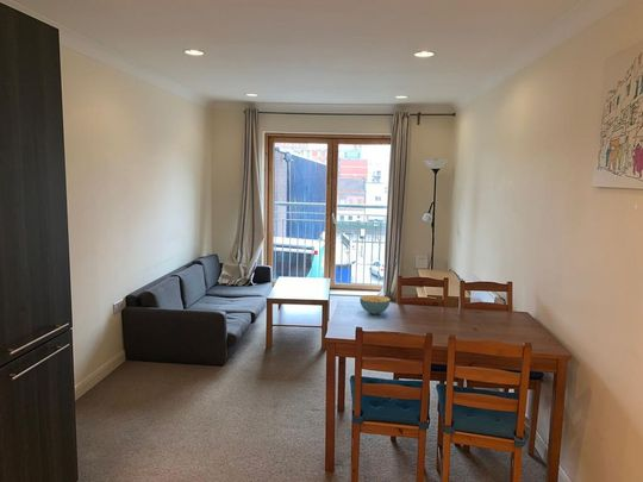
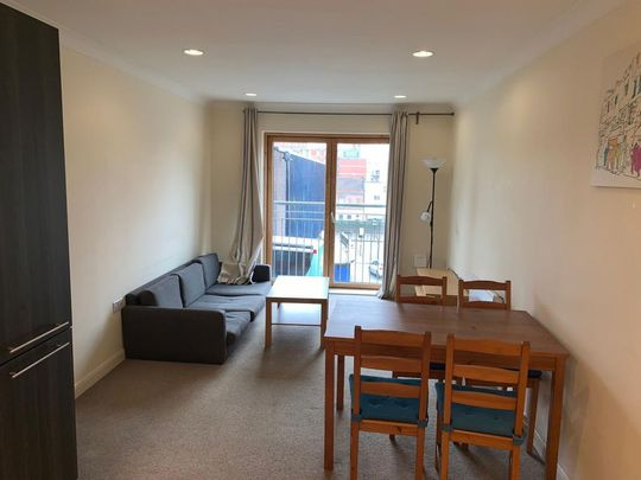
- cereal bowl [358,294,392,315]
